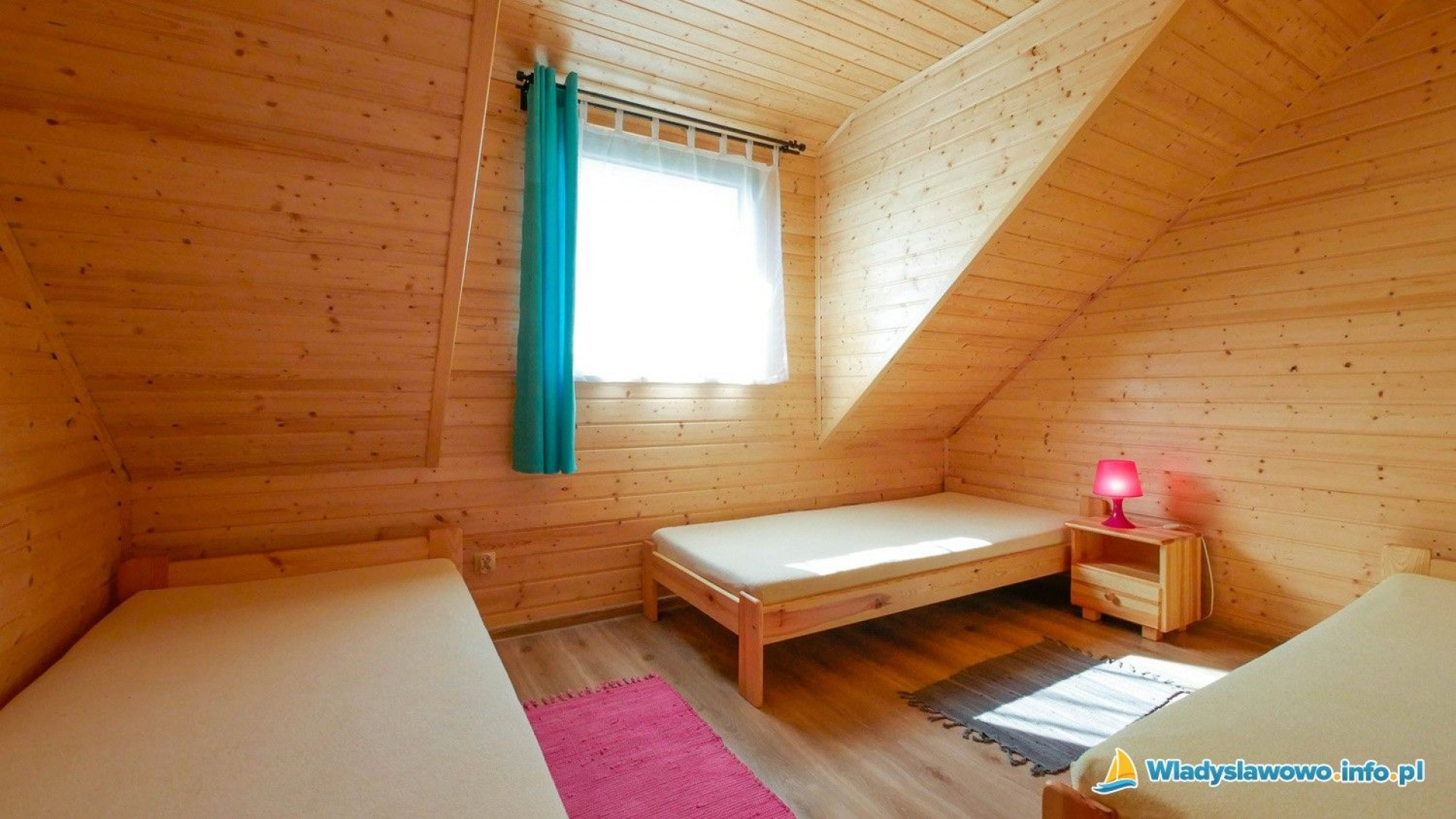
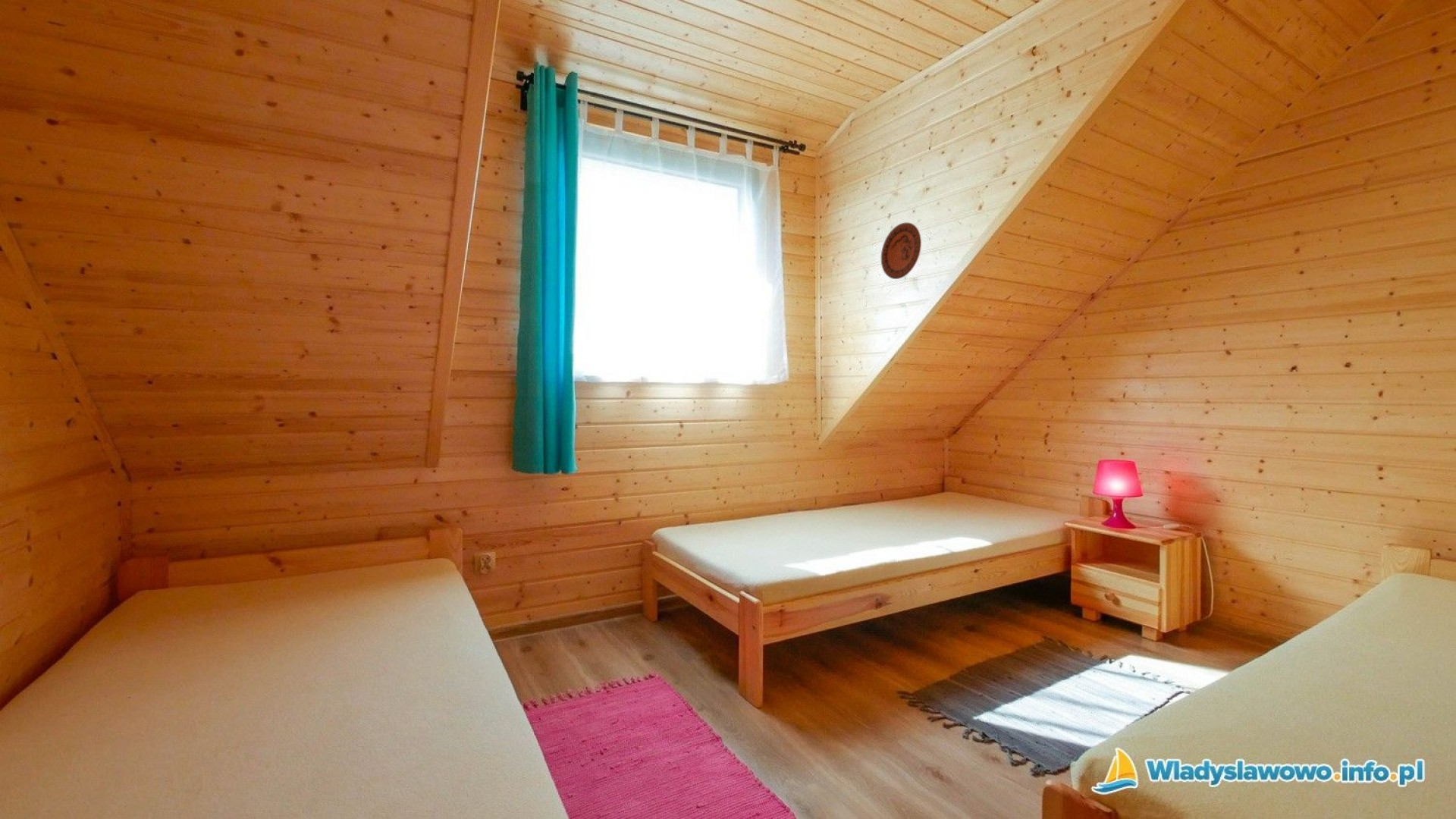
+ decorative plate [880,221,922,280]
